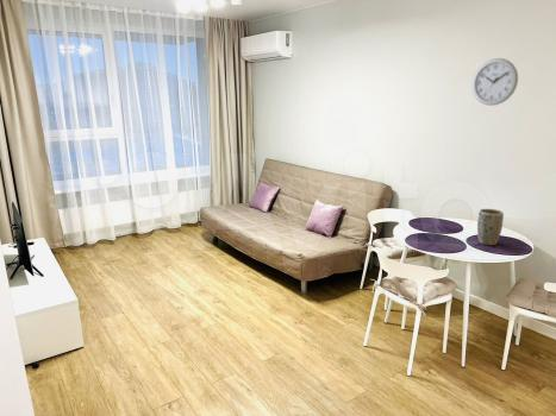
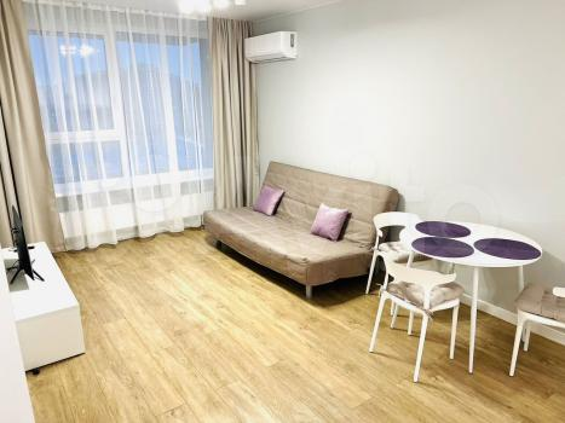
- plant pot [476,208,505,246]
- wall clock [471,57,519,107]
